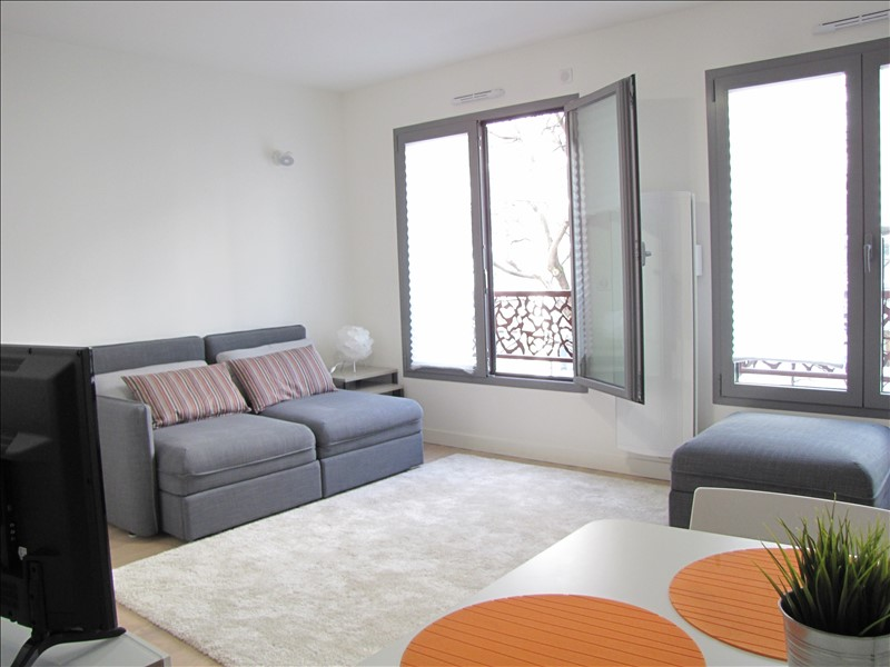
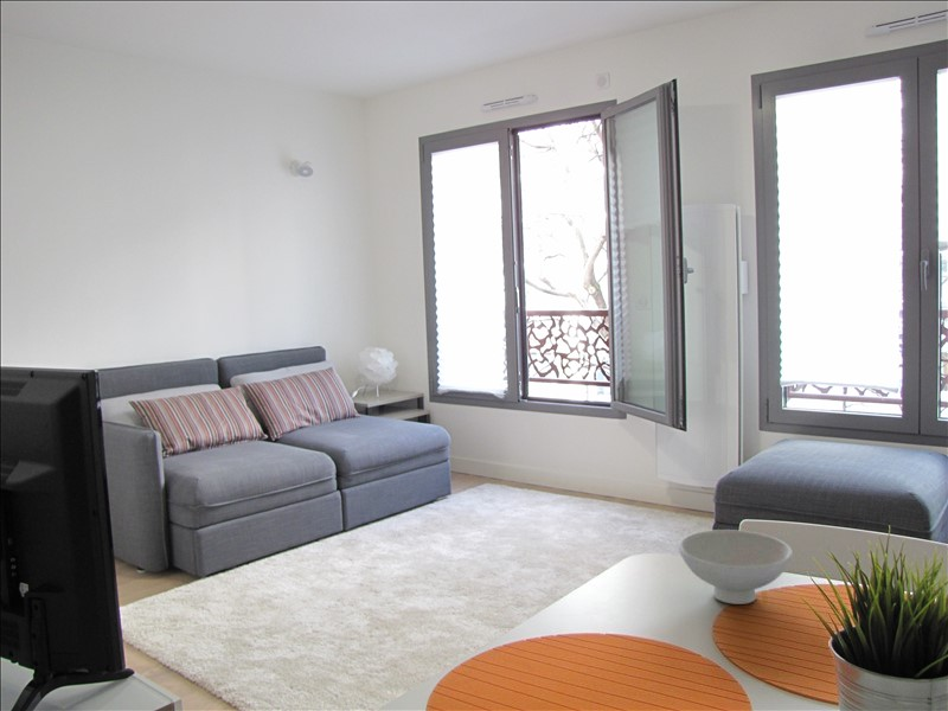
+ bowl [677,529,794,606]
